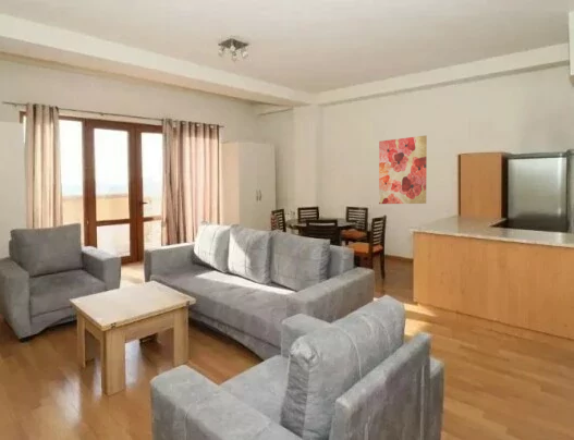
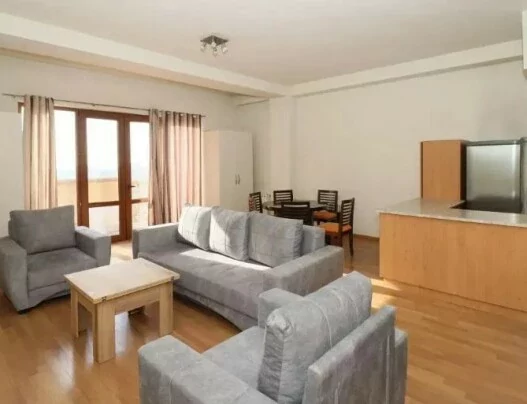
- wall art [378,134,428,205]
